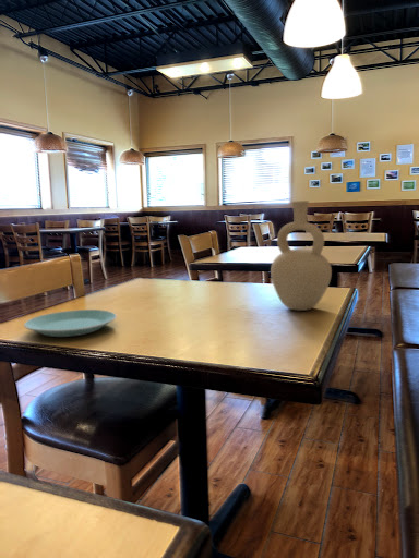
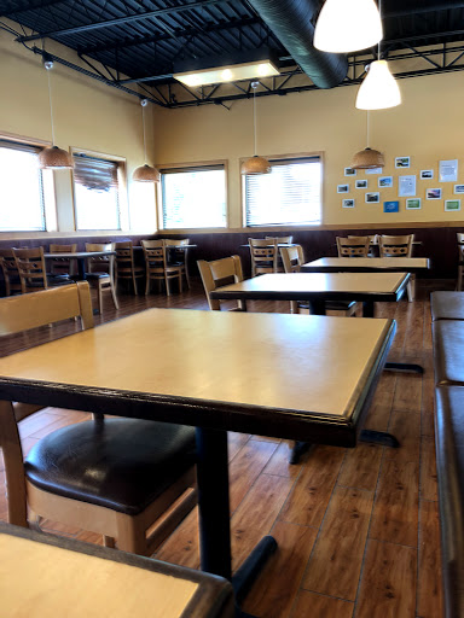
- vase [270,199,333,312]
- plate [23,308,118,338]
